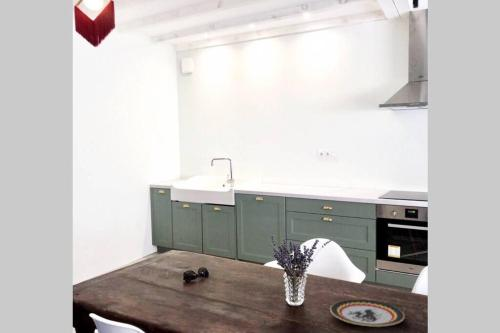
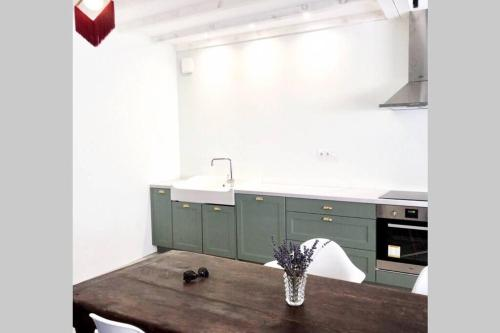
- plate [329,298,406,328]
